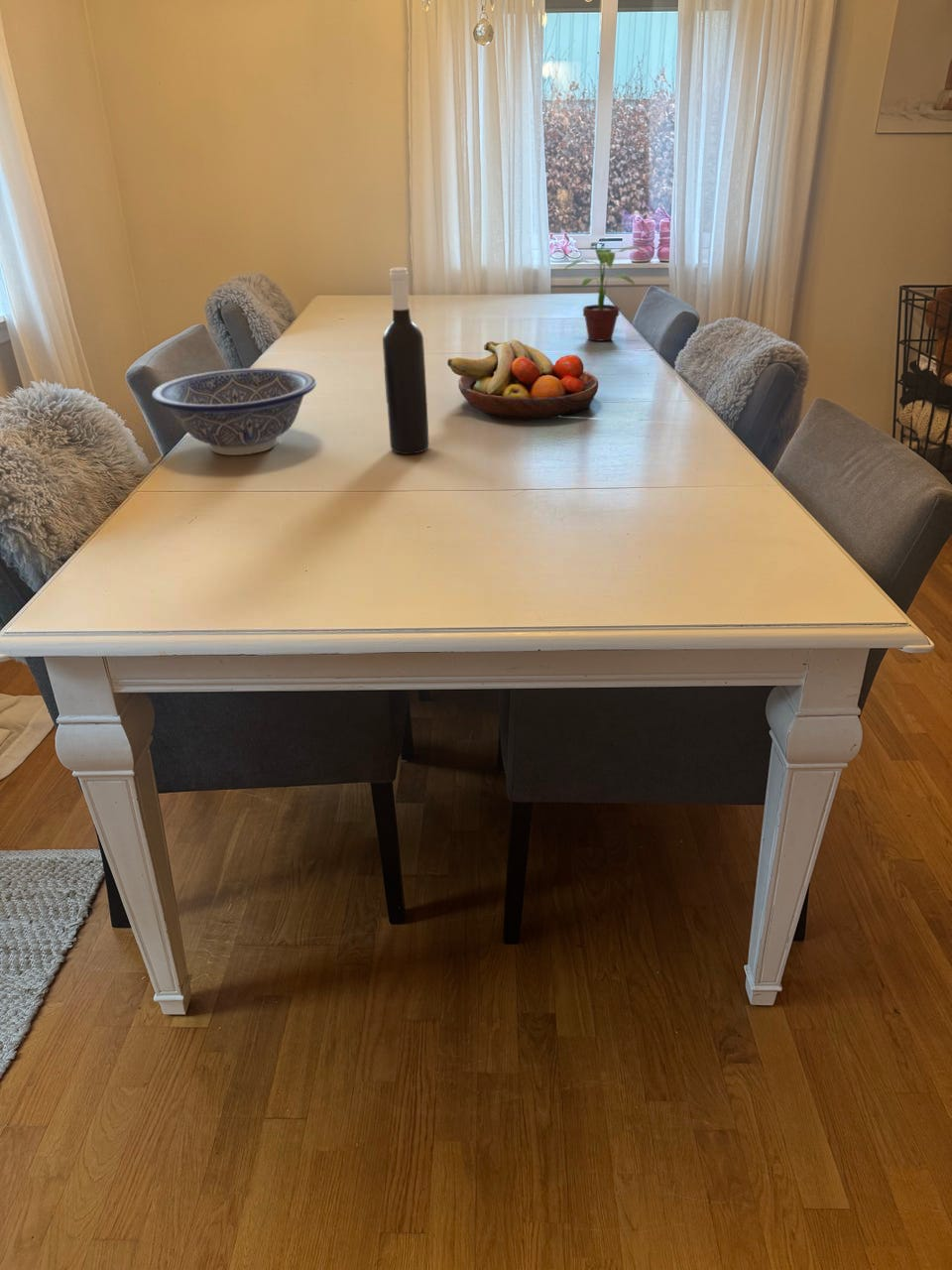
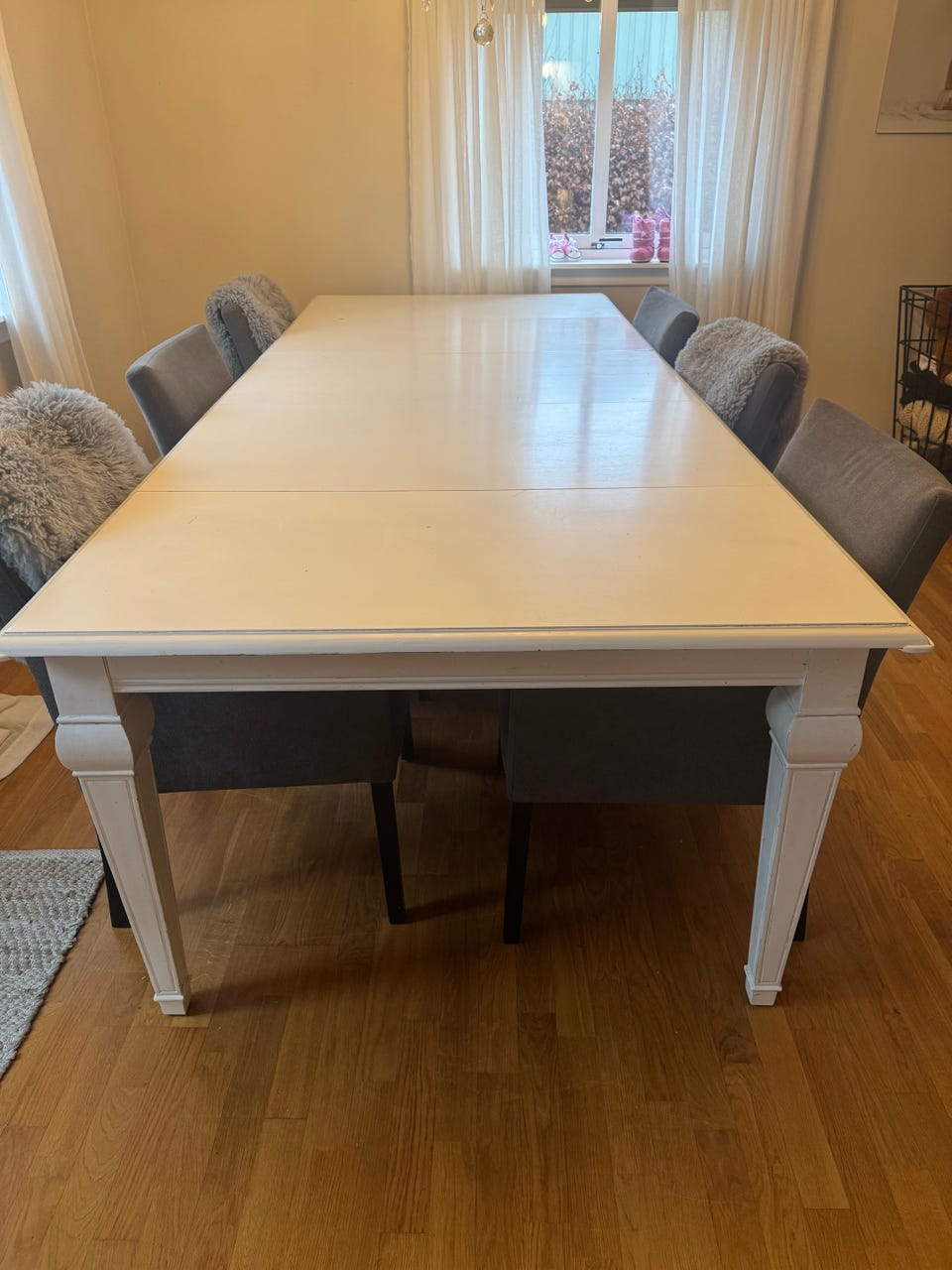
- decorative bowl [151,367,317,456]
- fruit bowl [446,338,599,421]
- wine bottle [382,266,430,455]
- potted plant [560,245,651,342]
